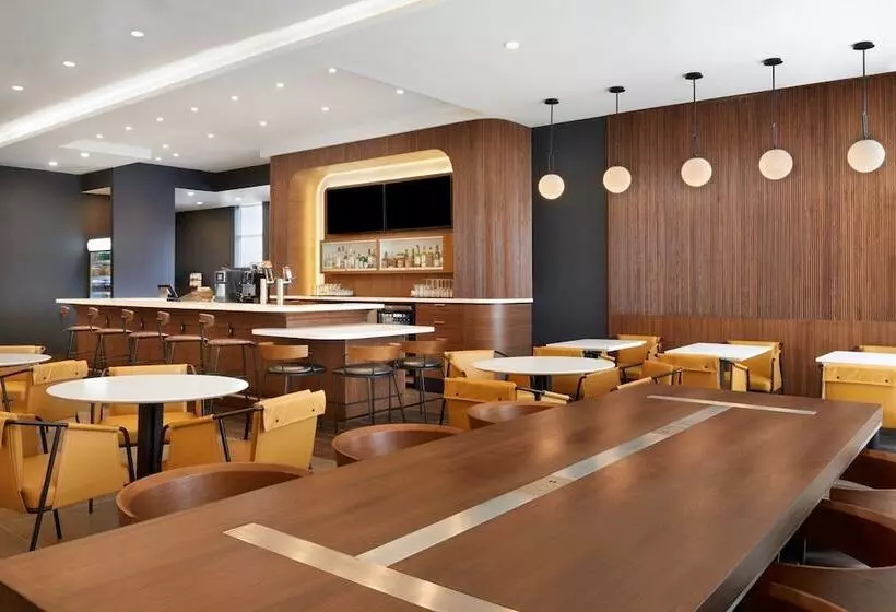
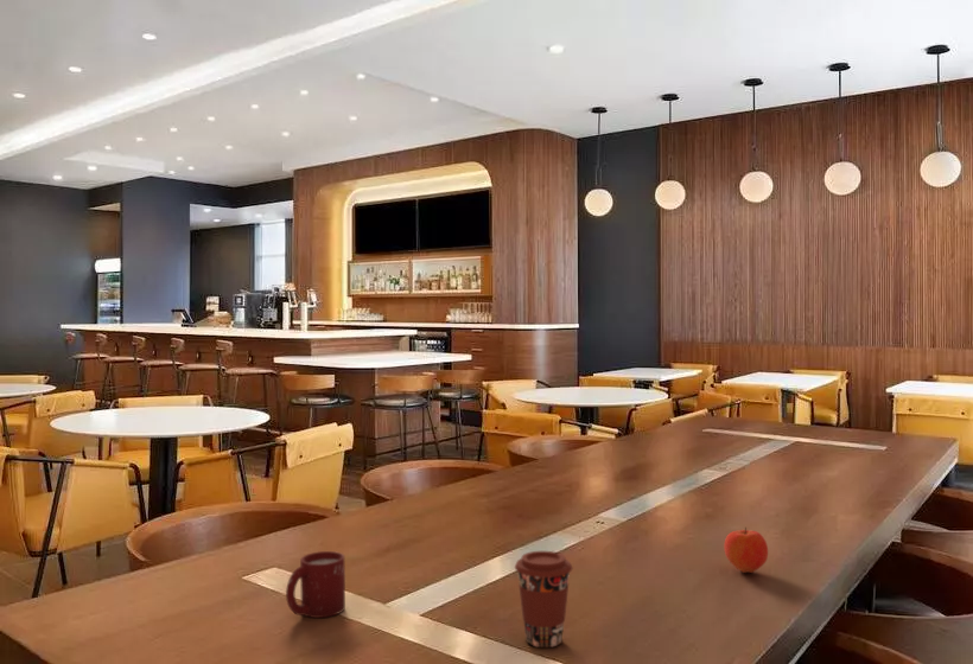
+ apple [723,526,769,574]
+ cup [285,550,346,619]
+ coffee cup [514,550,573,649]
